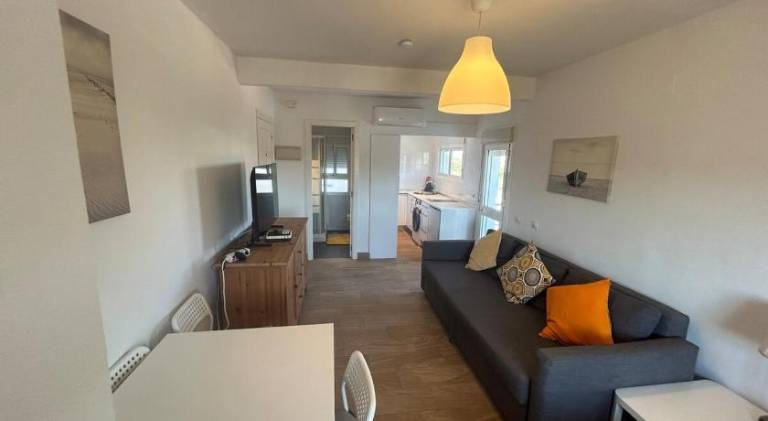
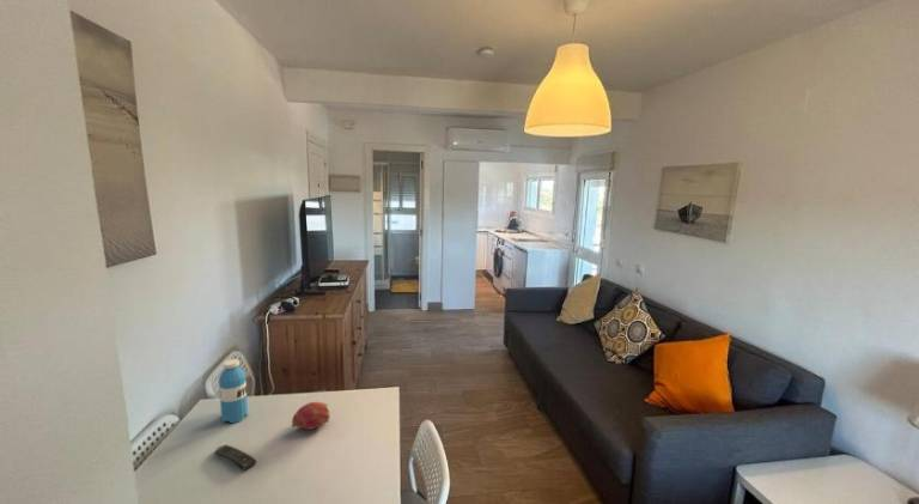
+ fruit [291,401,331,431]
+ remote control [214,444,257,472]
+ water bottle [218,358,249,424]
